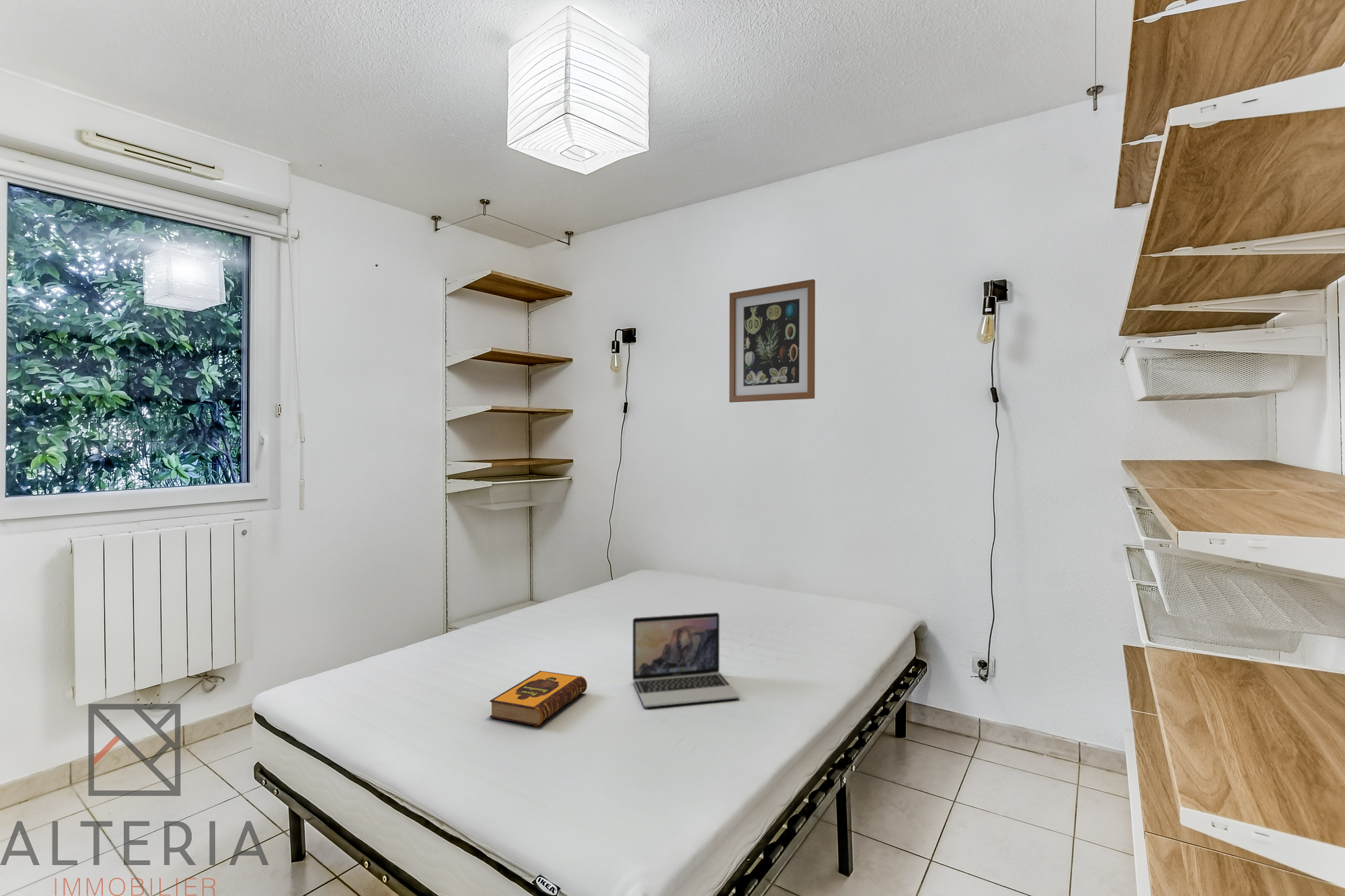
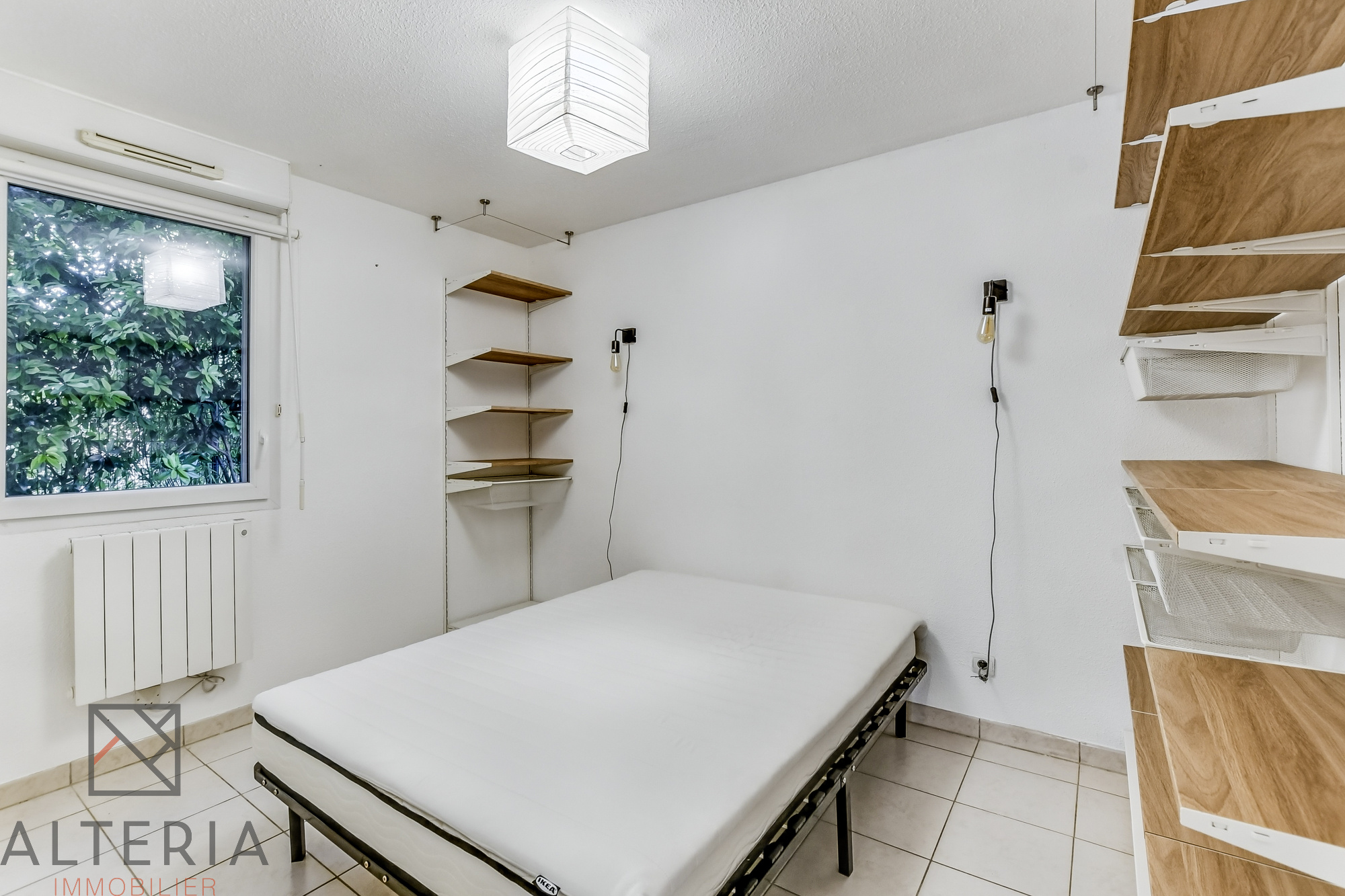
- laptop [632,612,740,708]
- hardback book [489,670,588,727]
- wall art [728,278,816,403]
